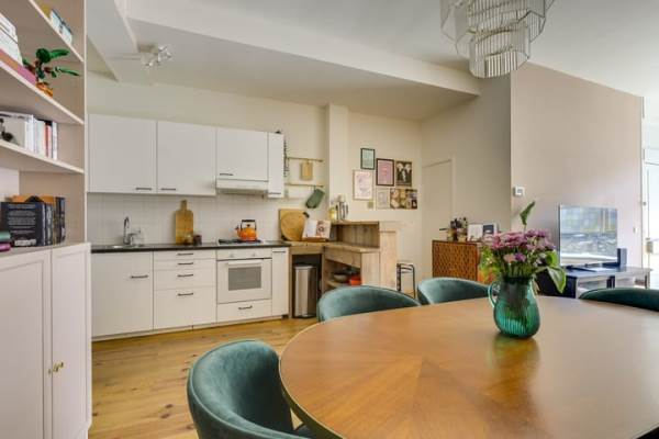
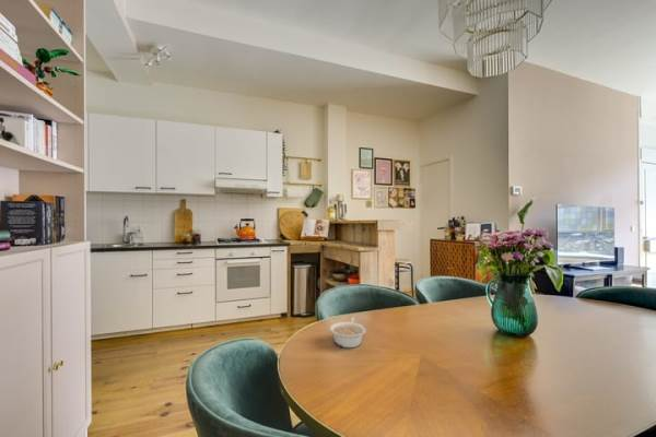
+ legume [329,316,367,349]
